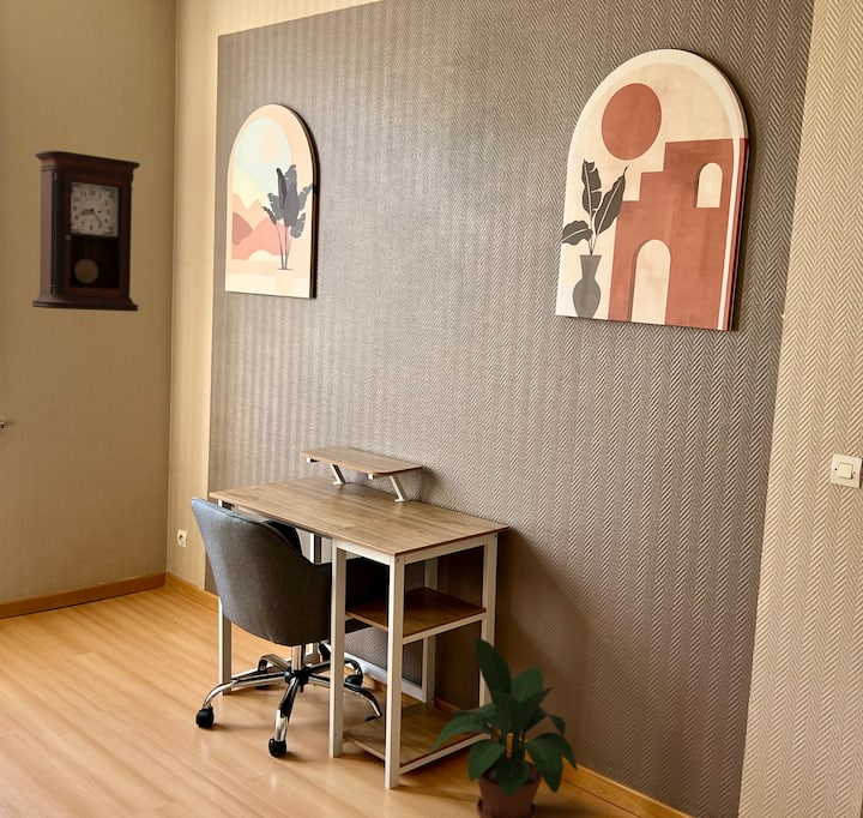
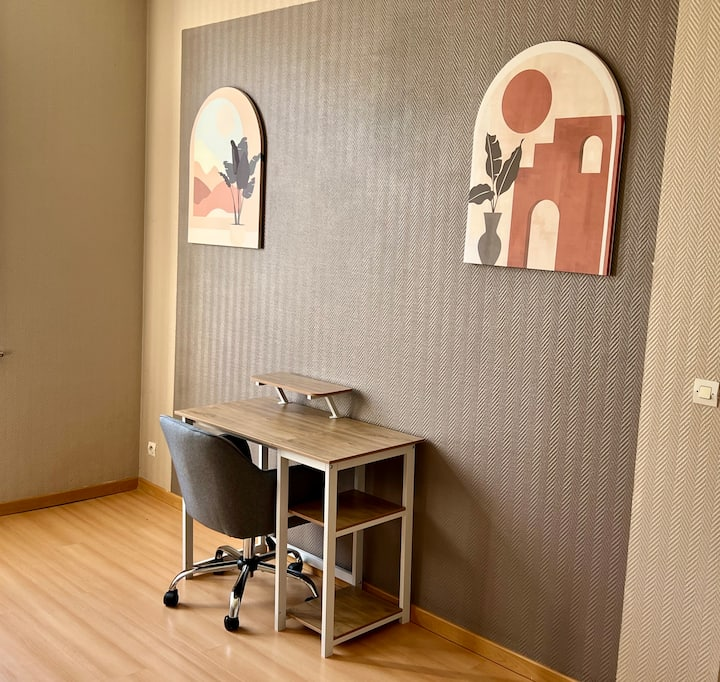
- pendulum clock [31,150,141,313]
- potted plant [428,637,579,818]
